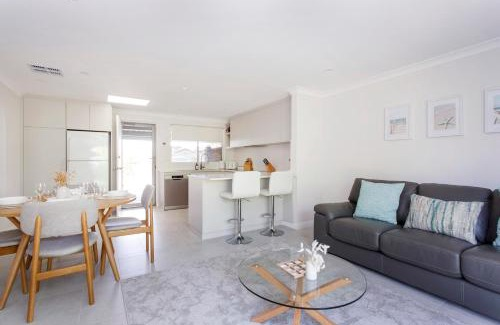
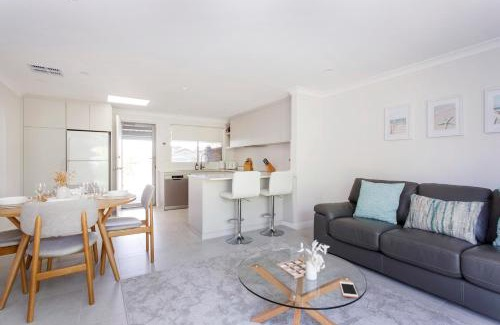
+ cell phone [339,281,359,299]
